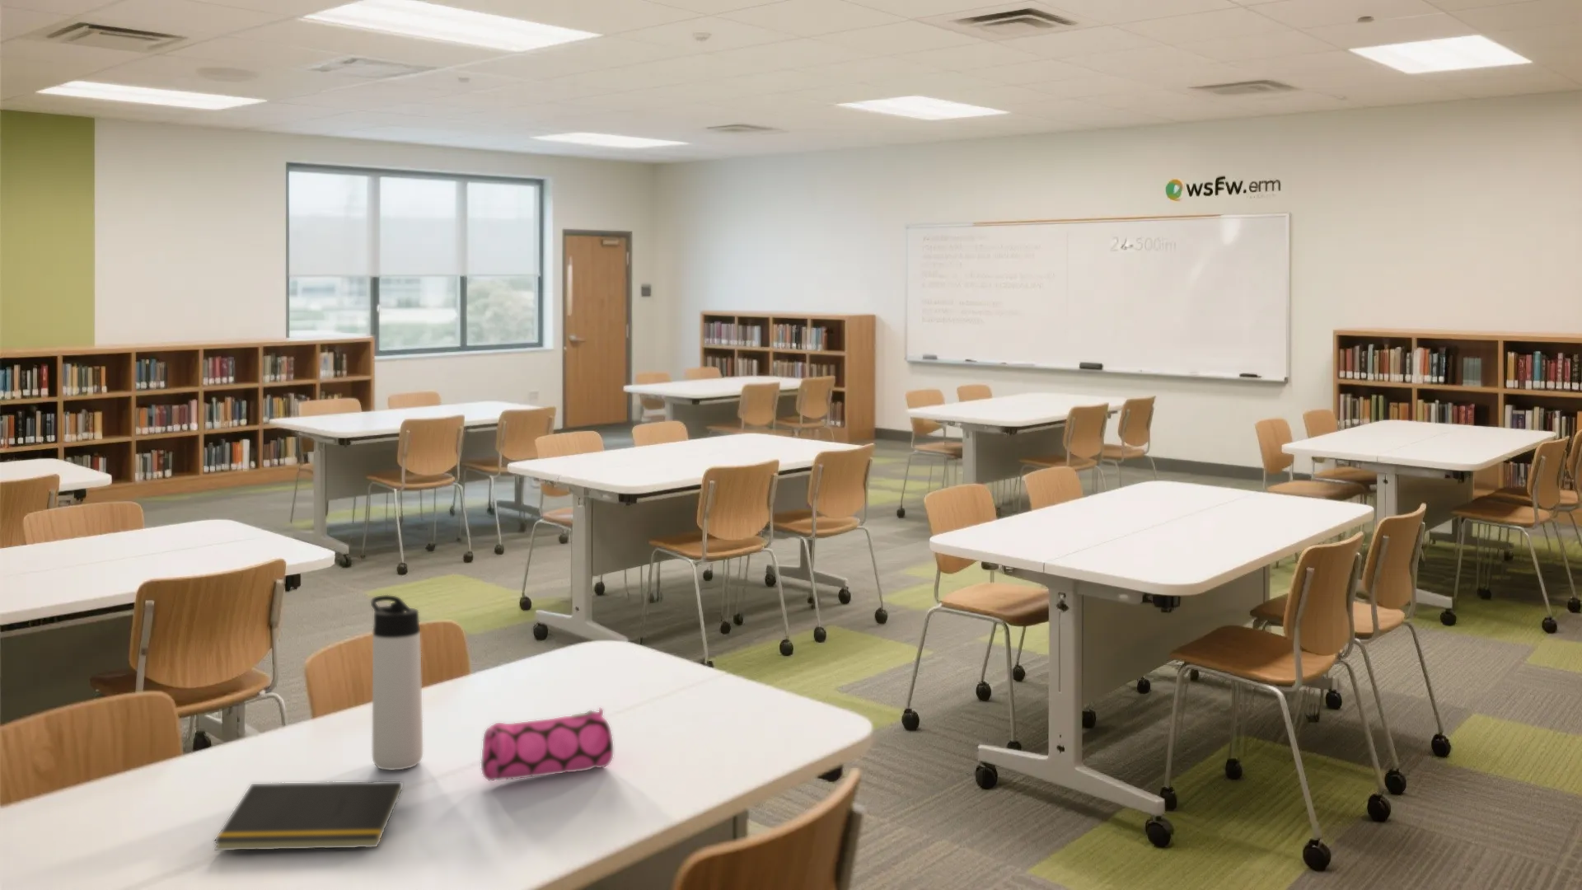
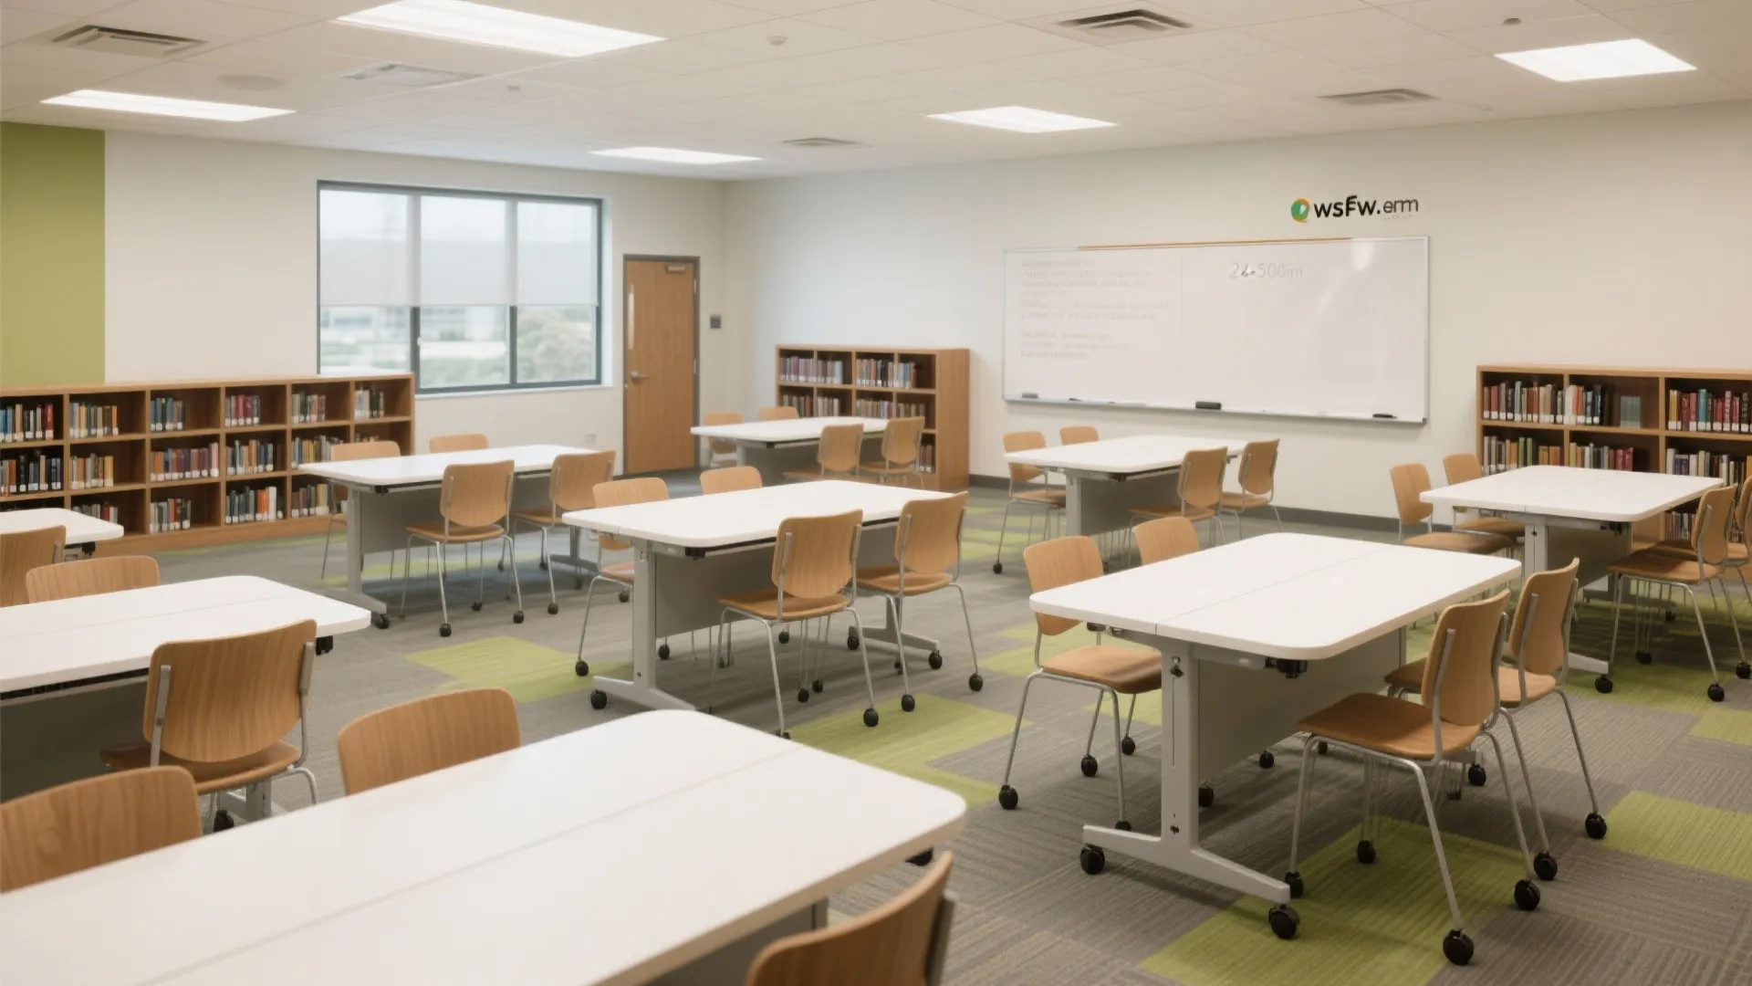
- pencil case [480,706,614,782]
- thermos bottle [369,594,424,772]
- notepad [213,780,403,851]
